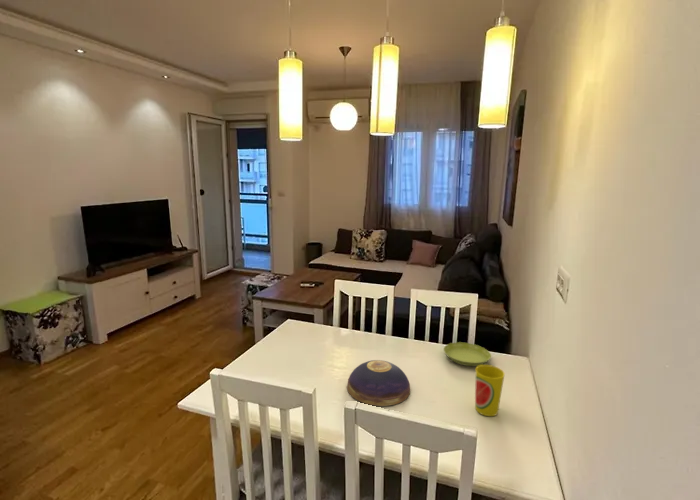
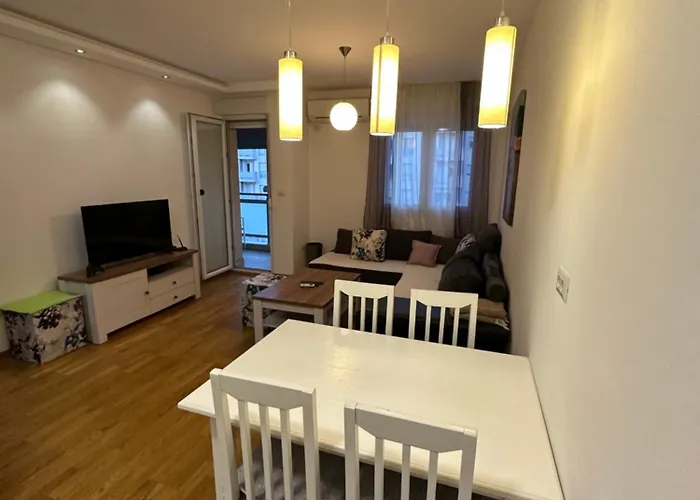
- decorative bowl [346,359,411,407]
- saucer [443,341,492,367]
- cup [474,364,506,417]
